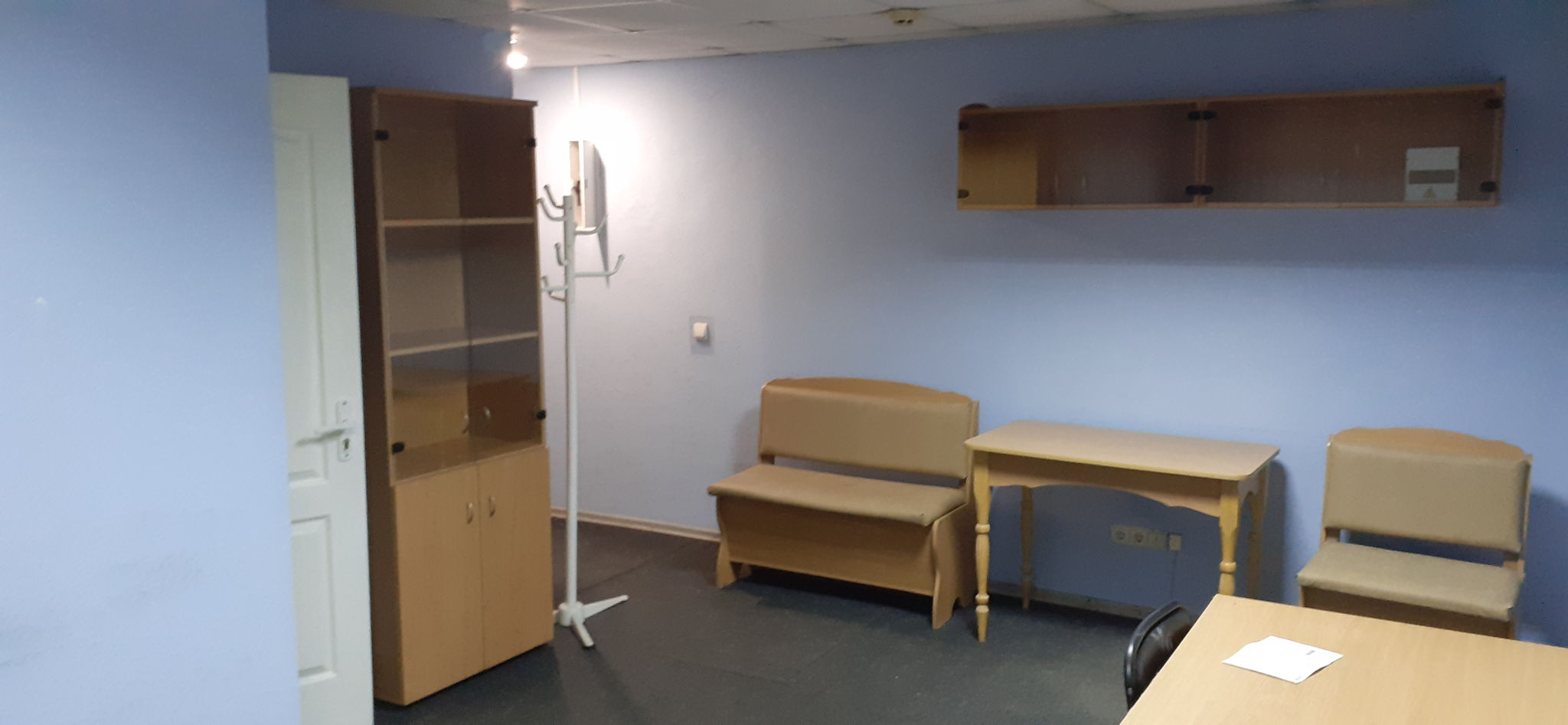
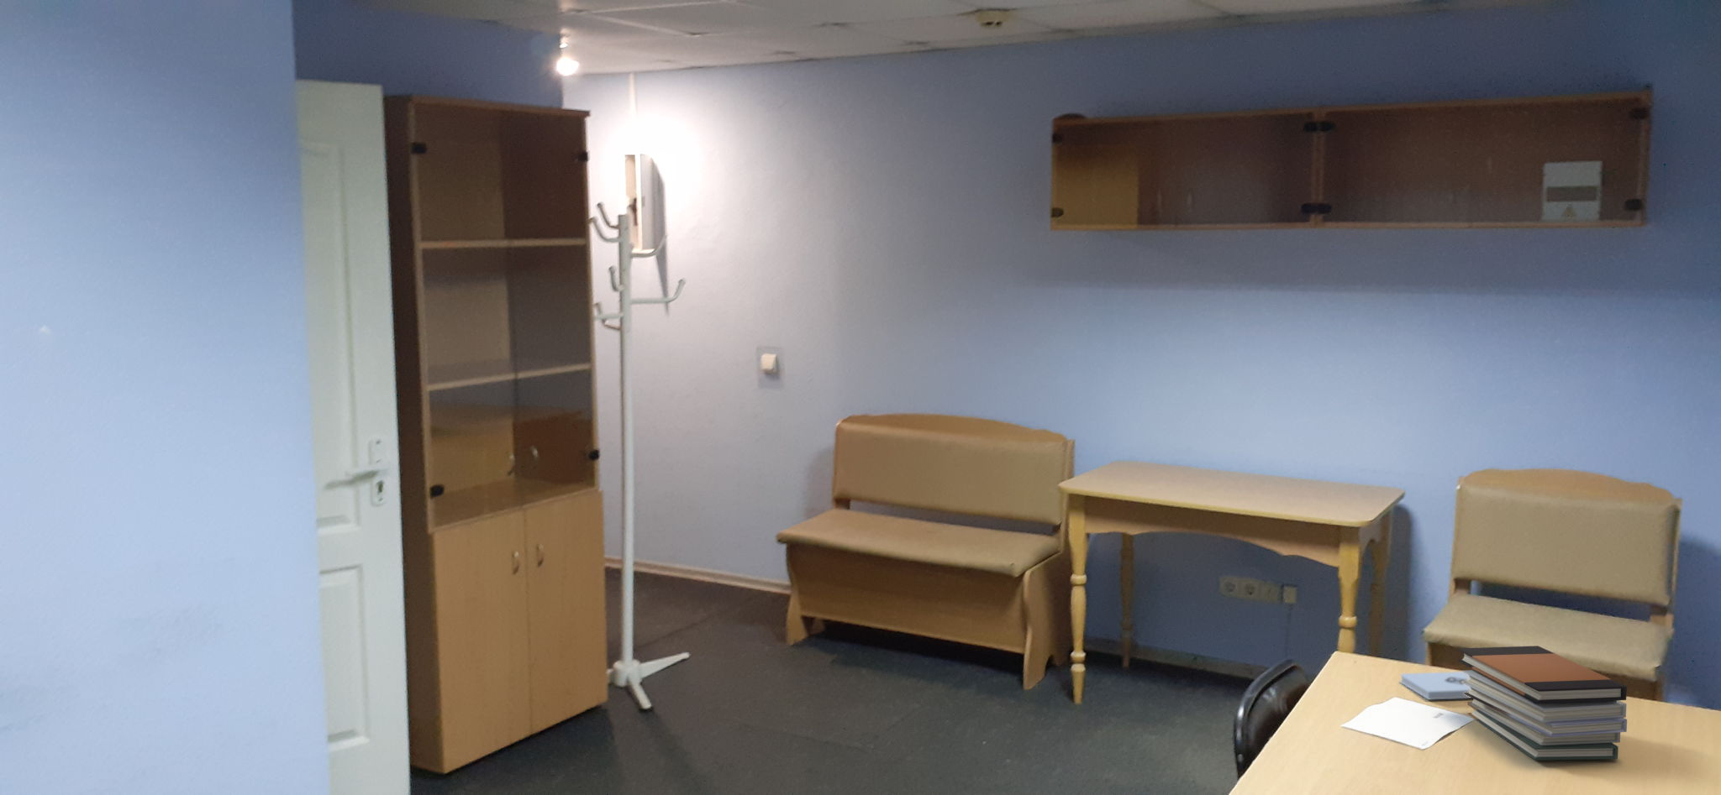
+ notepad [1401,671,1472,700]
+ book stack [1458,645,1628,761]
